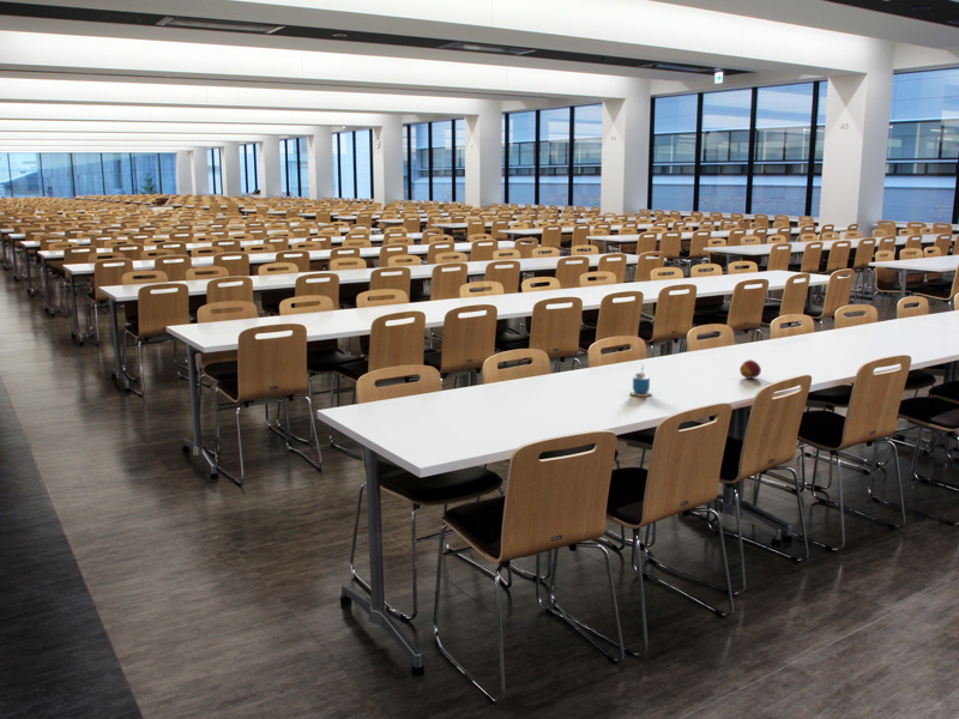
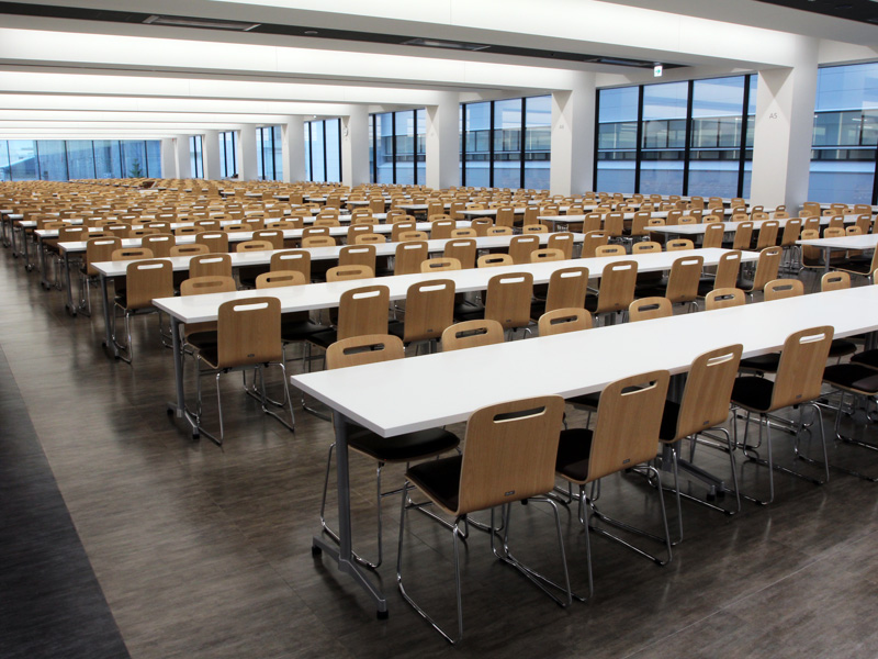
- cup [628,363,653,398]
- fruit [738,358,762,380]
